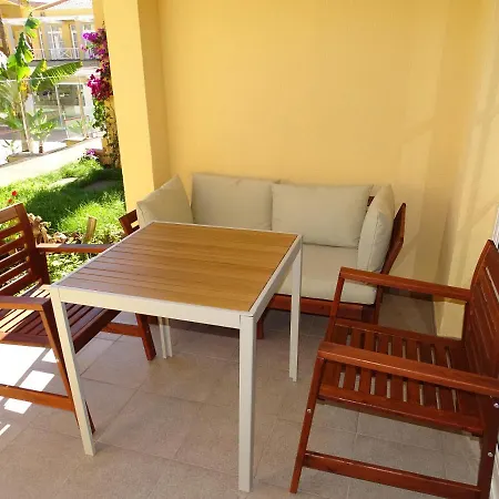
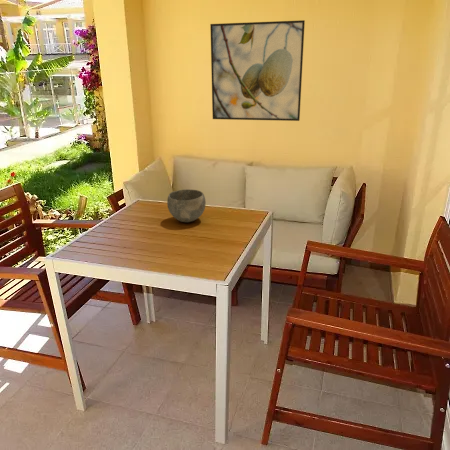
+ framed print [209,19,306,122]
+ bowl [166,188,207,223]
